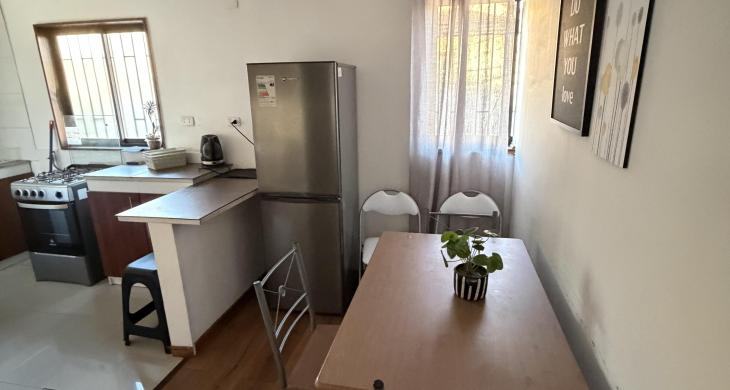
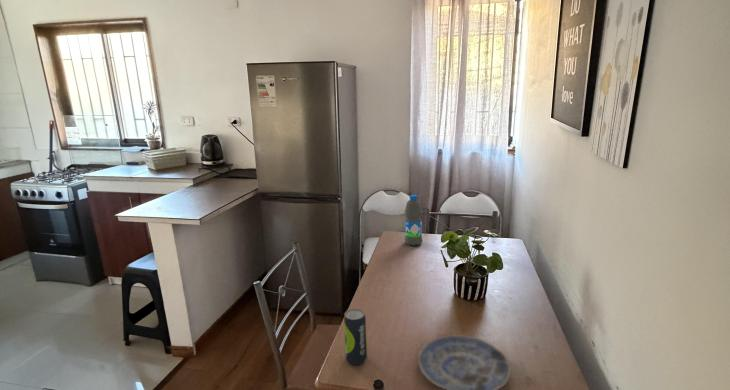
+ water bottle [404,194,423,247]
+ plate [417,334,511,390]
+ beverage can [343,308,368,366]
